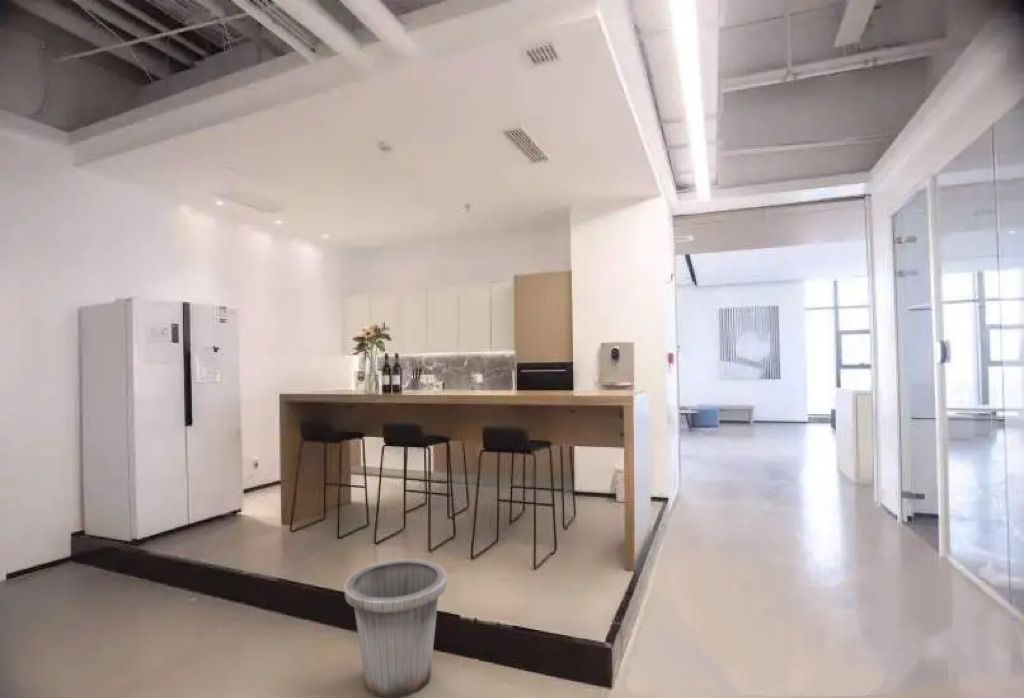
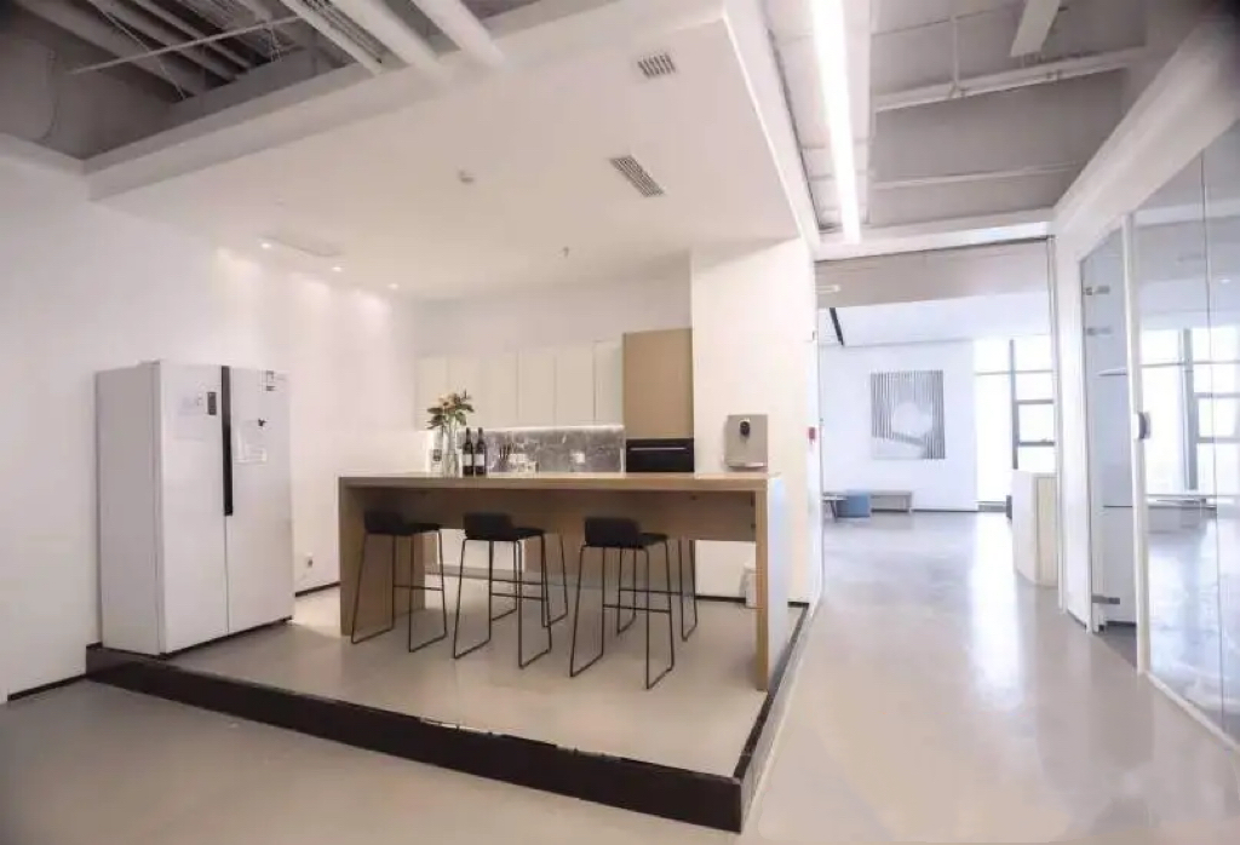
- trash can [343,558,448,698]
